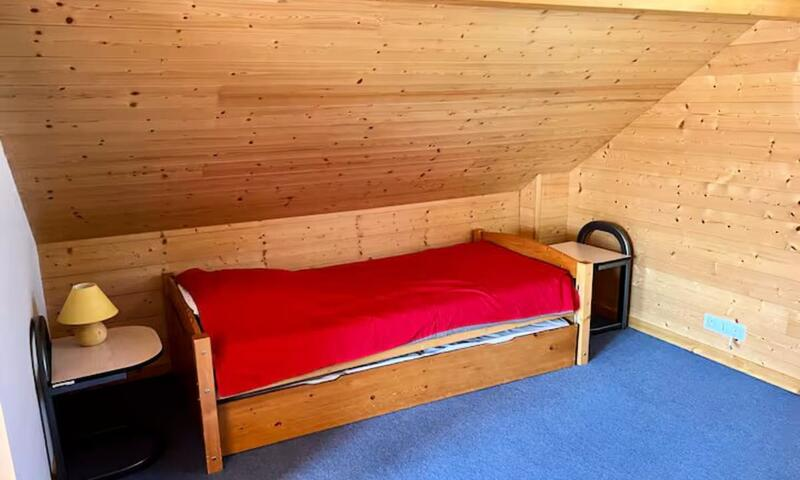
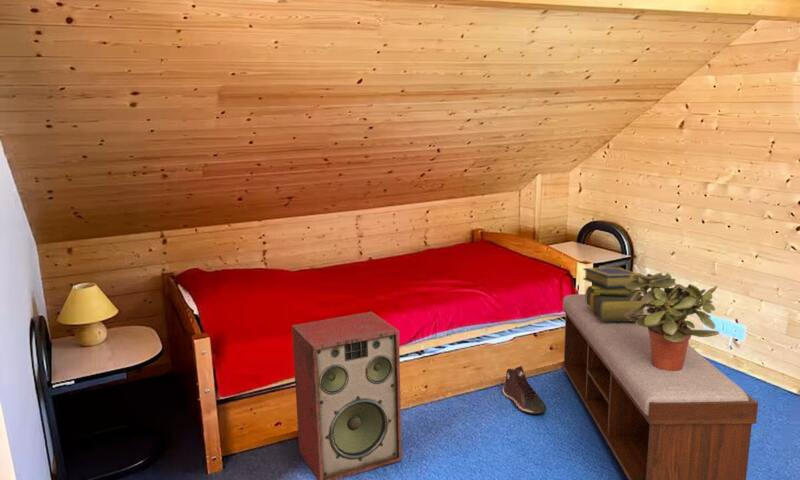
+ stack of books [582,266,646,321]
+ potted plant [624,272,720,371]
+ speaker [291,311,403,480]
+ sneaker [502,365,547,415]
+ bench [561,293,759,480]
